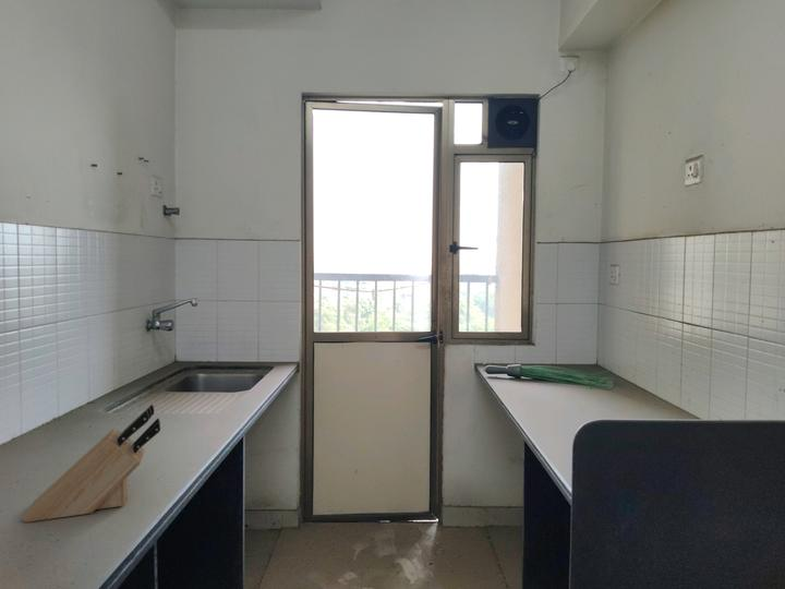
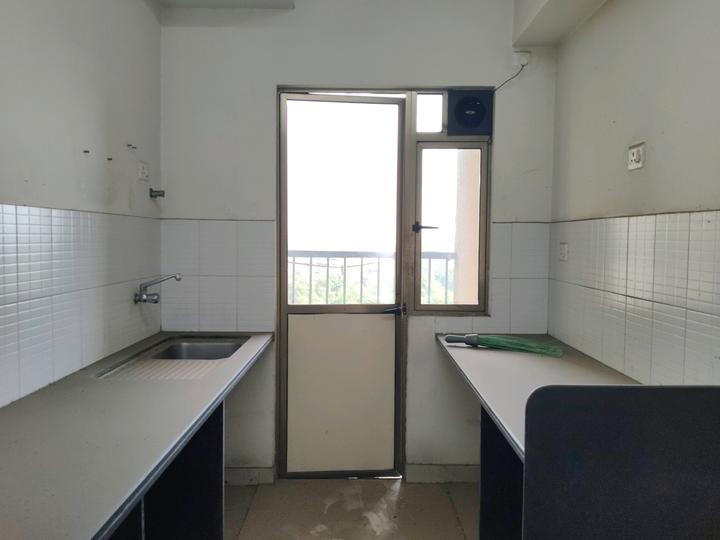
- knife block [20,404,161,524]
